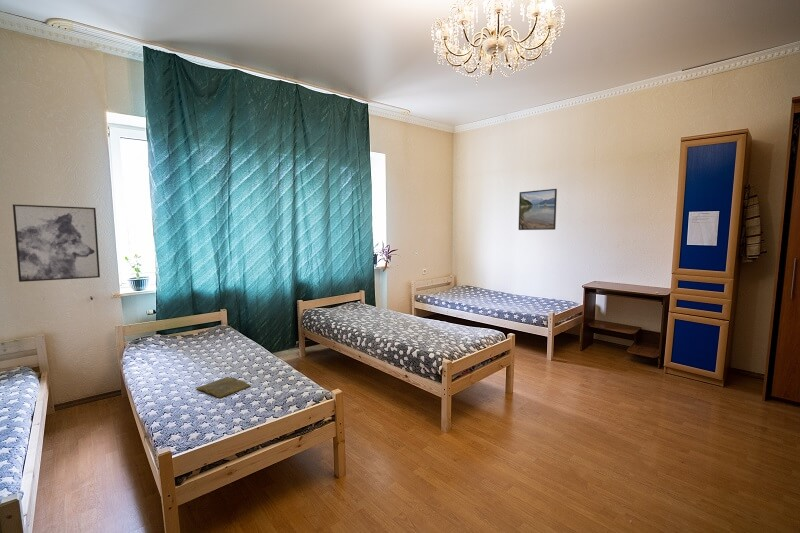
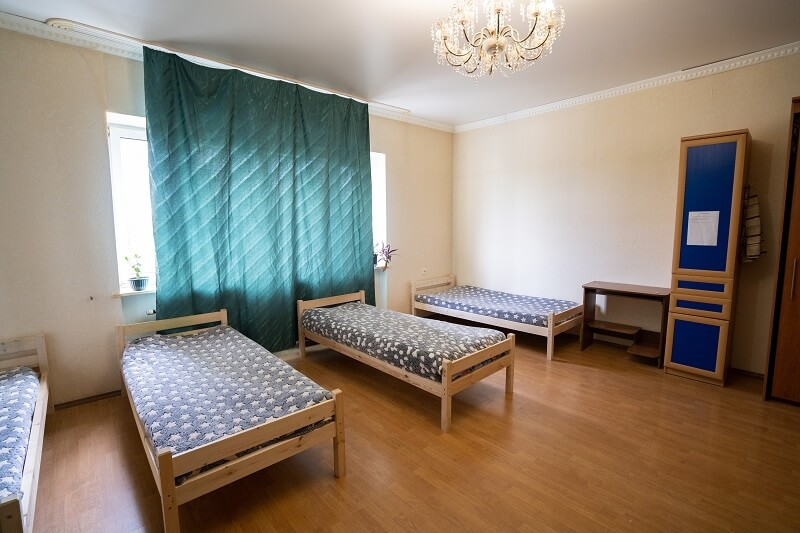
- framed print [518,188,558,231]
- wall art [12,203,101,283]
- book [195,376,251,399]
